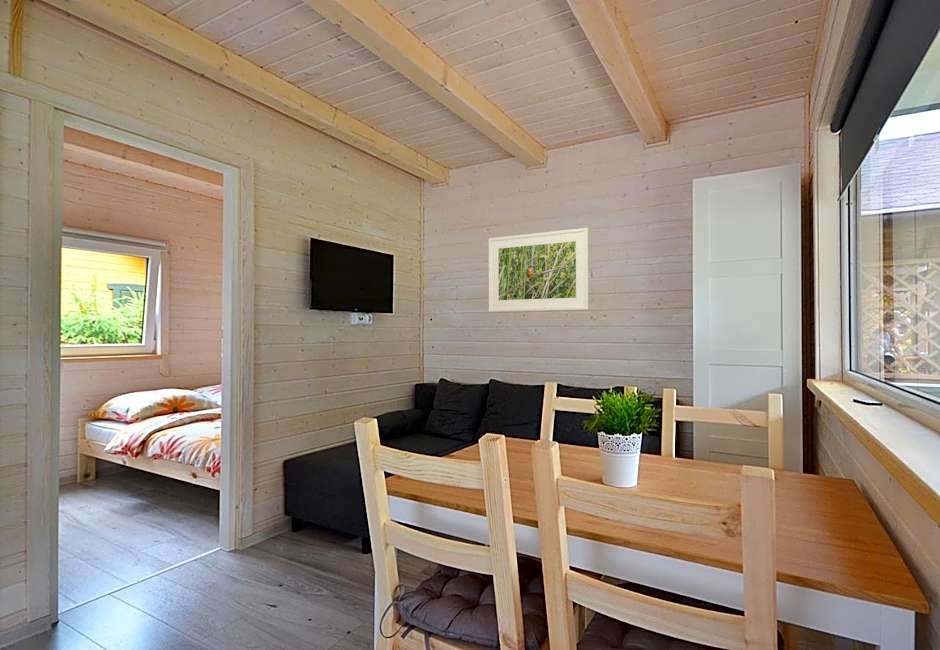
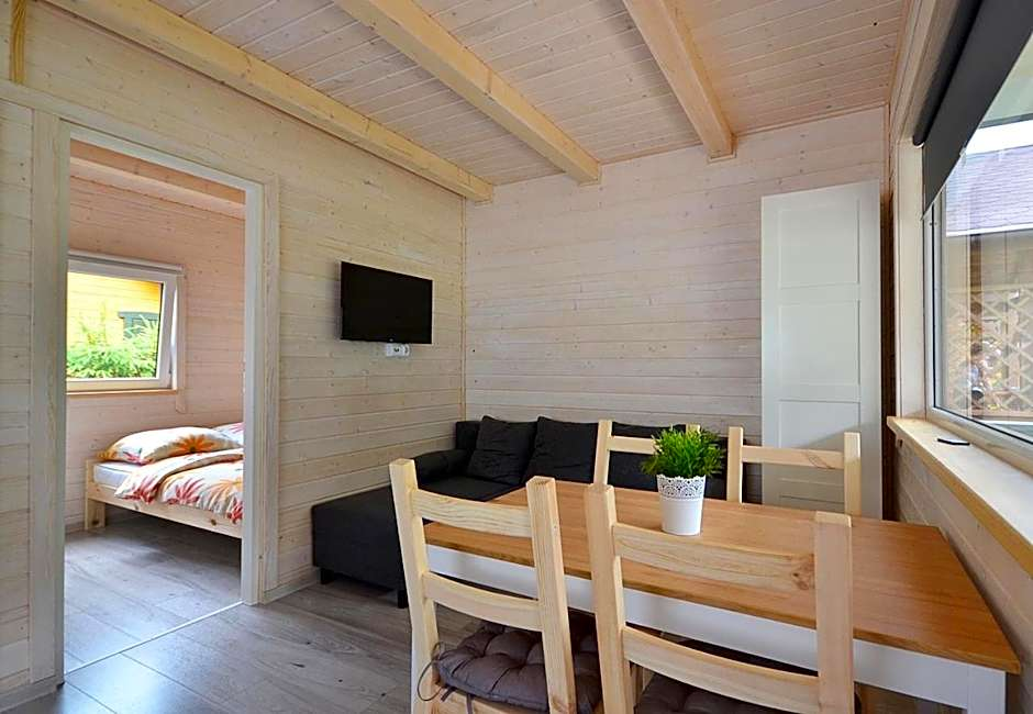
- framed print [488,227,590,313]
